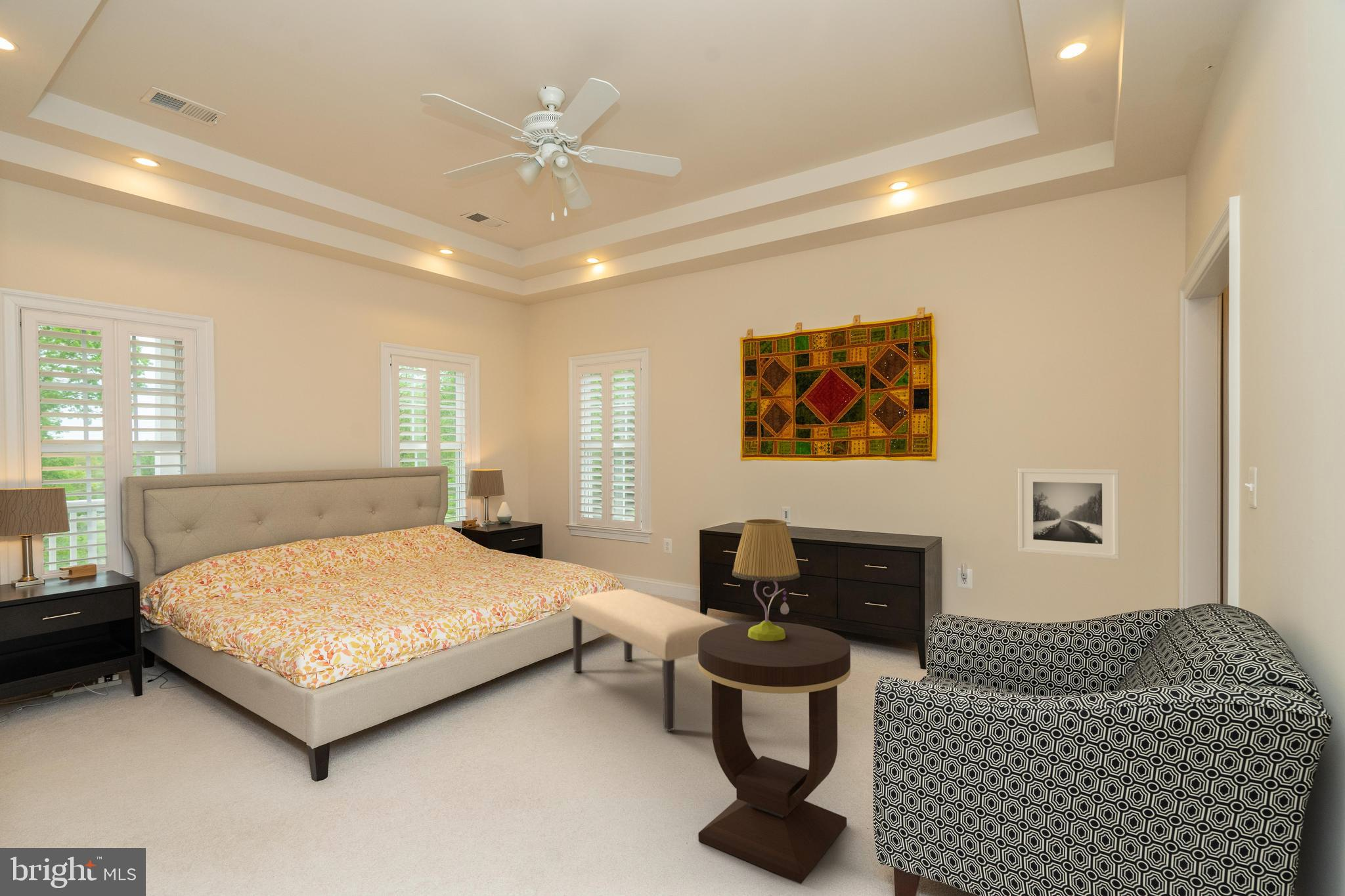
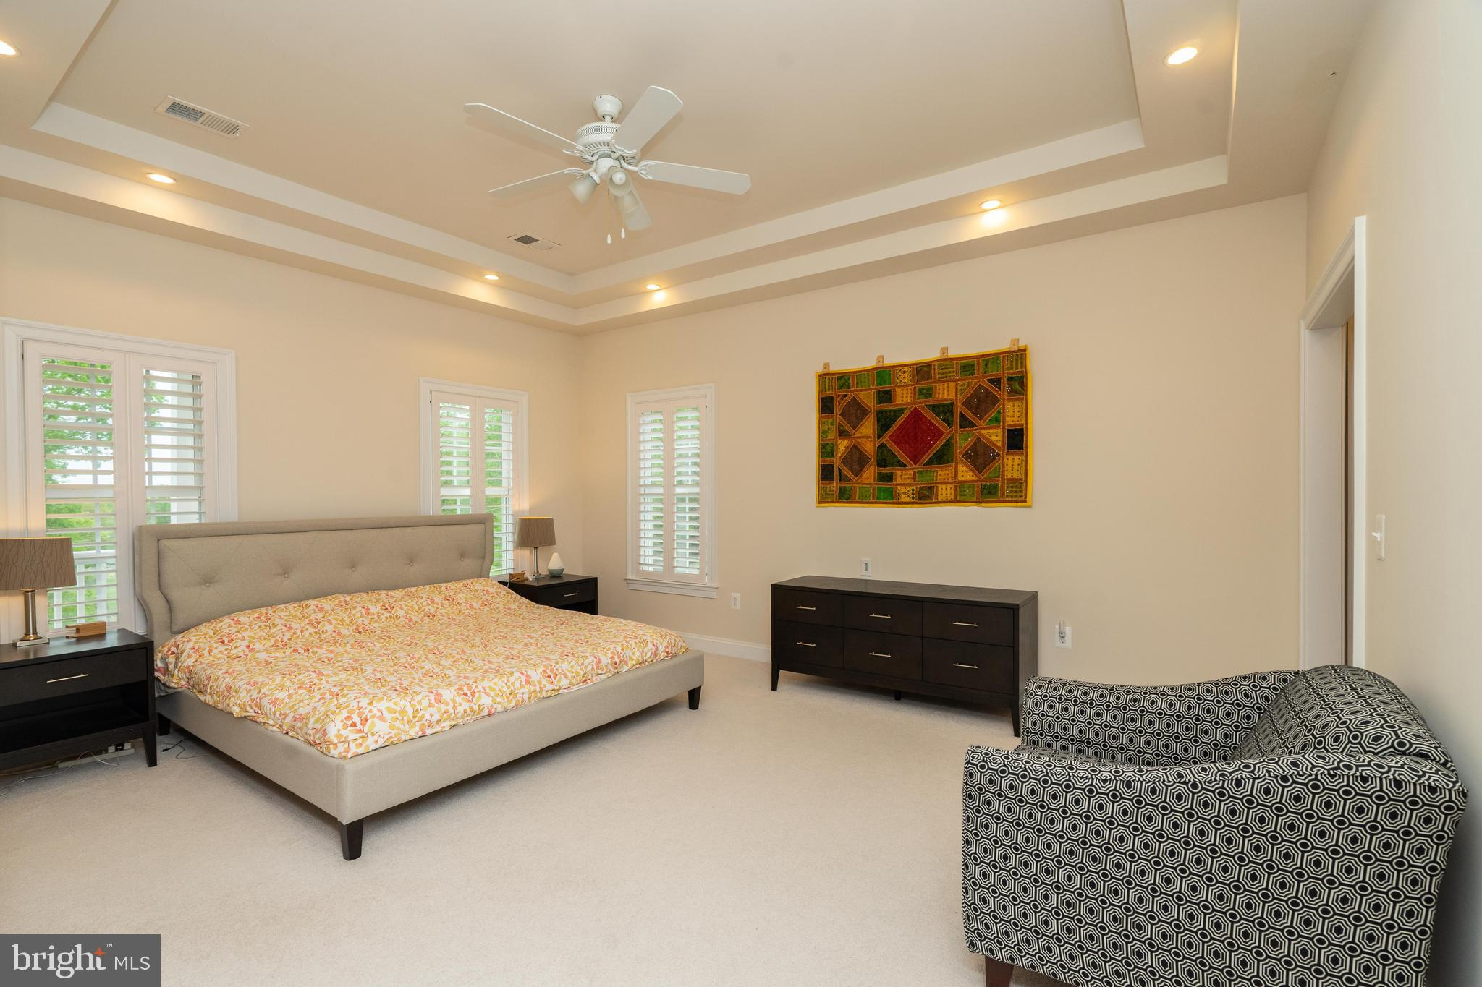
- table lamp [732,519,801,641]
- bench [569,588,729,732]
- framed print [1017,467,1120,560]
- side table [697,621,851,884]
